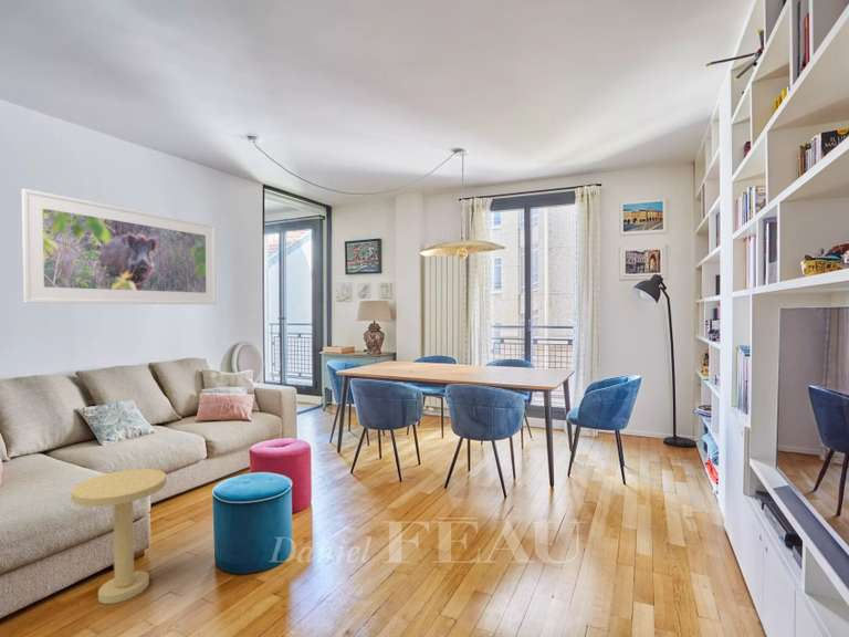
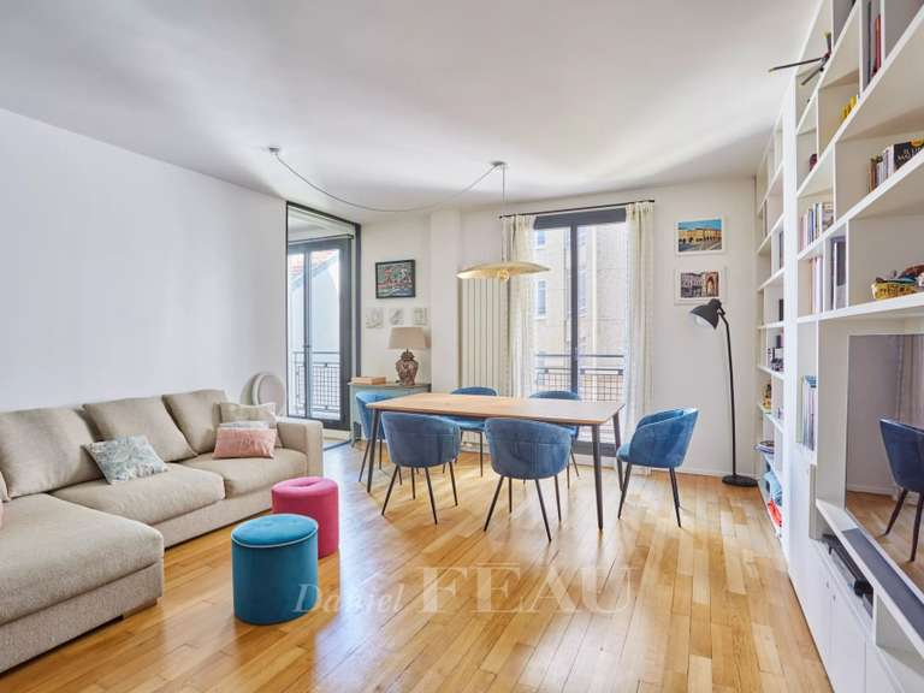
- side table [70,468,167,605]
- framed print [21,188,218,305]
